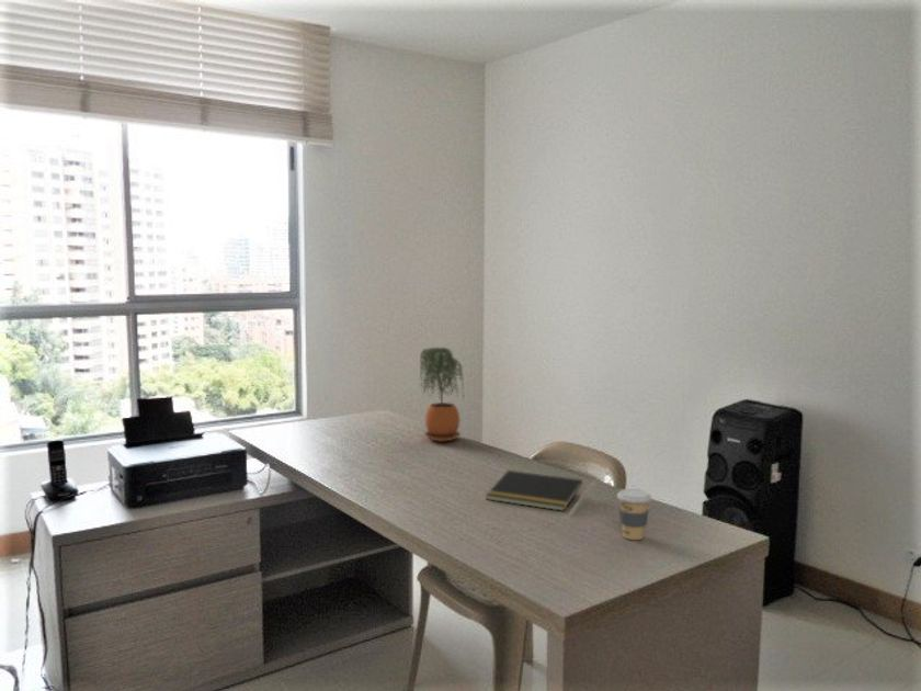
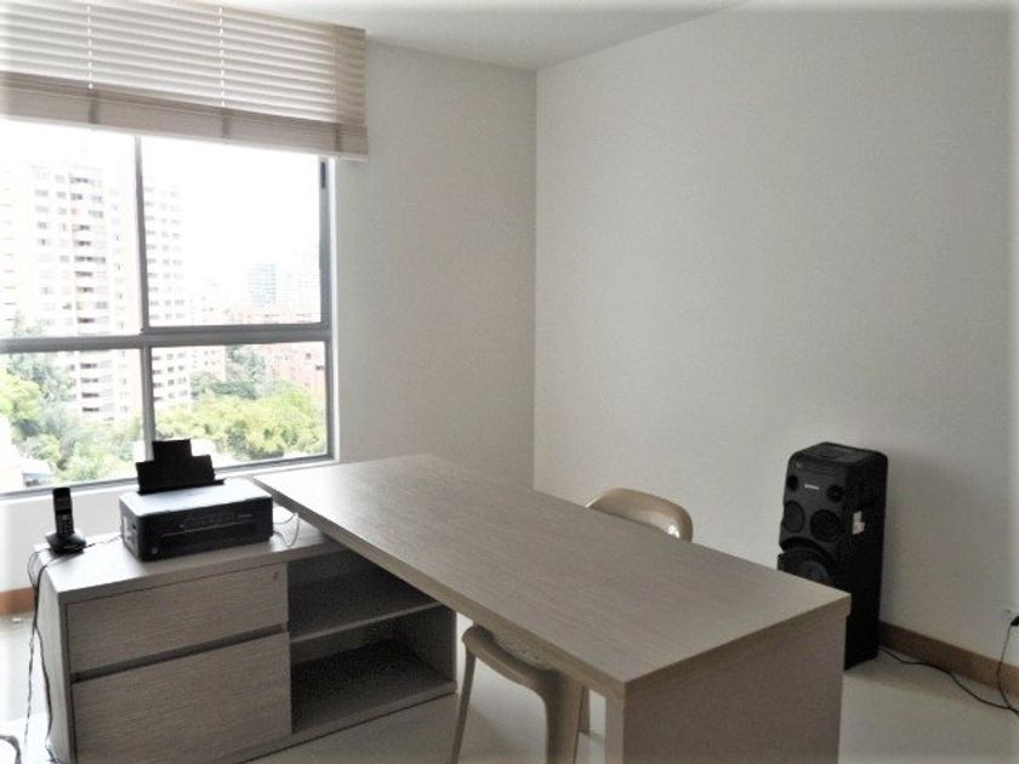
- notepad [485,469,583,512]
- coffee cup [616,488,652,541]
- potted plant [419,347,465,443]
